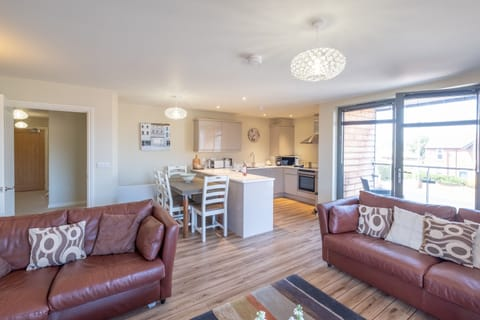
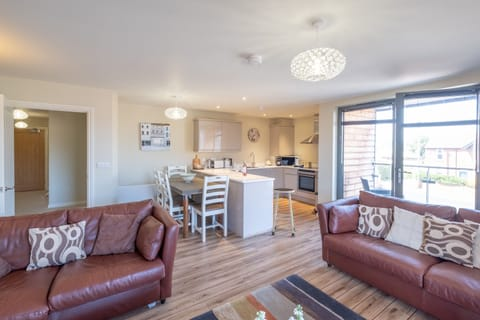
+ stool [271,187,296,237]
